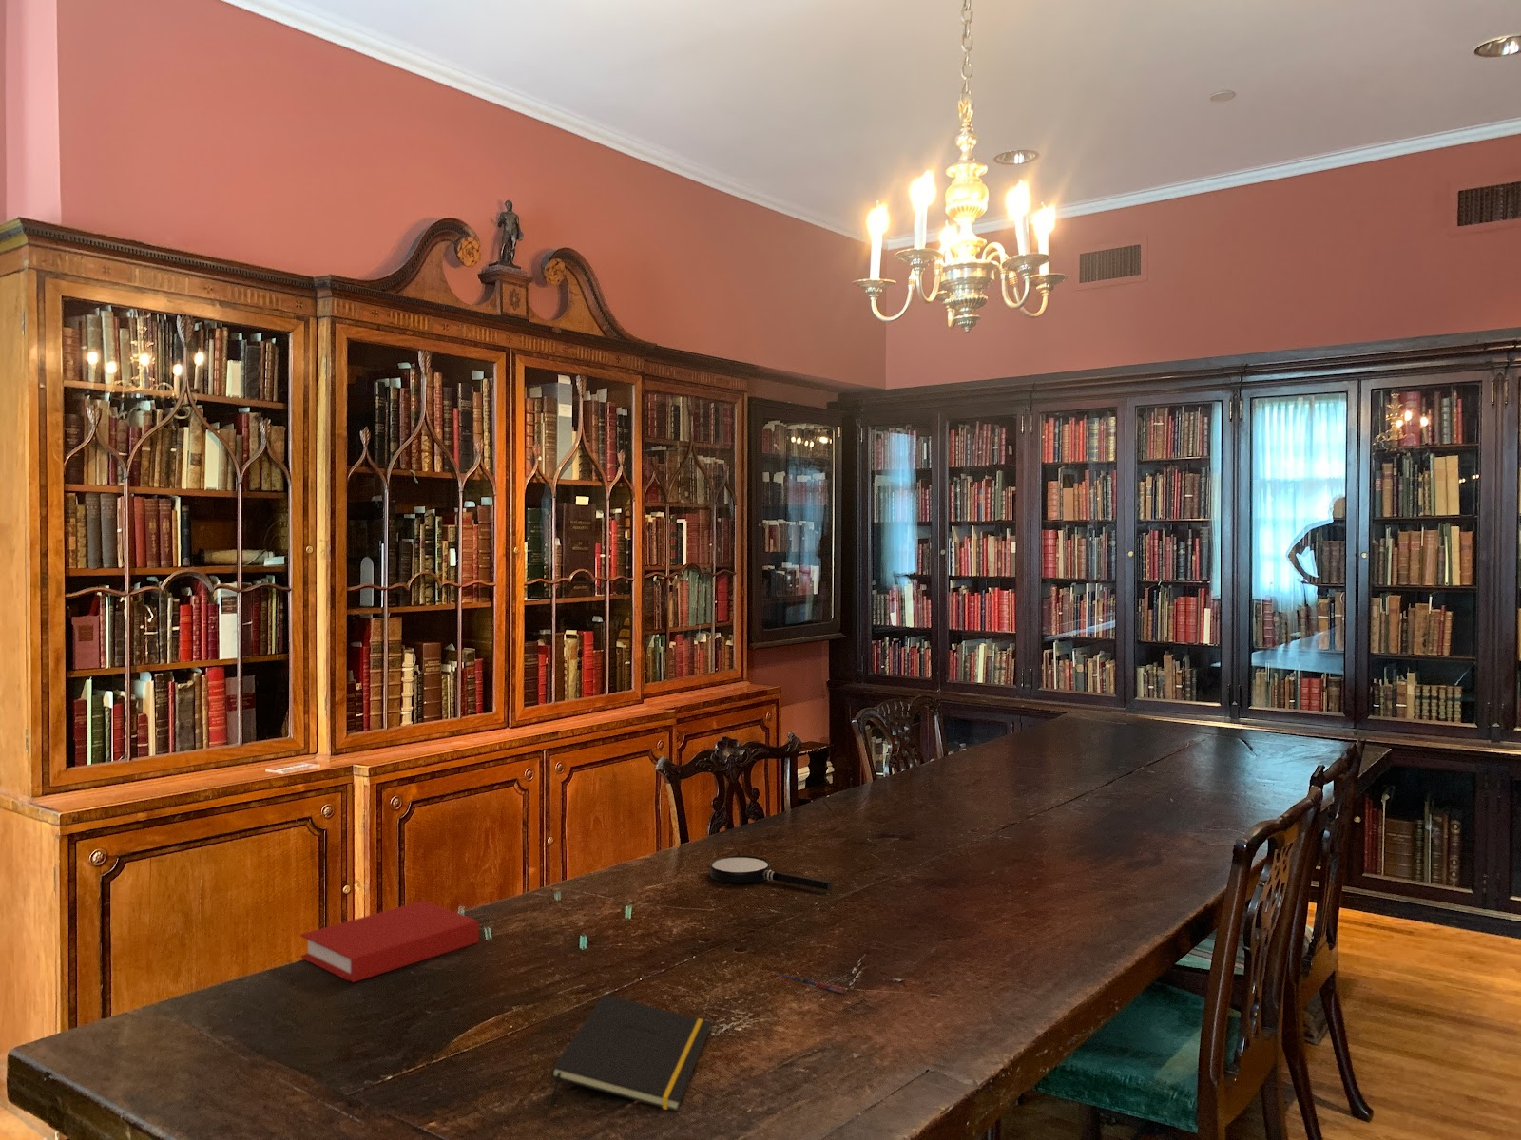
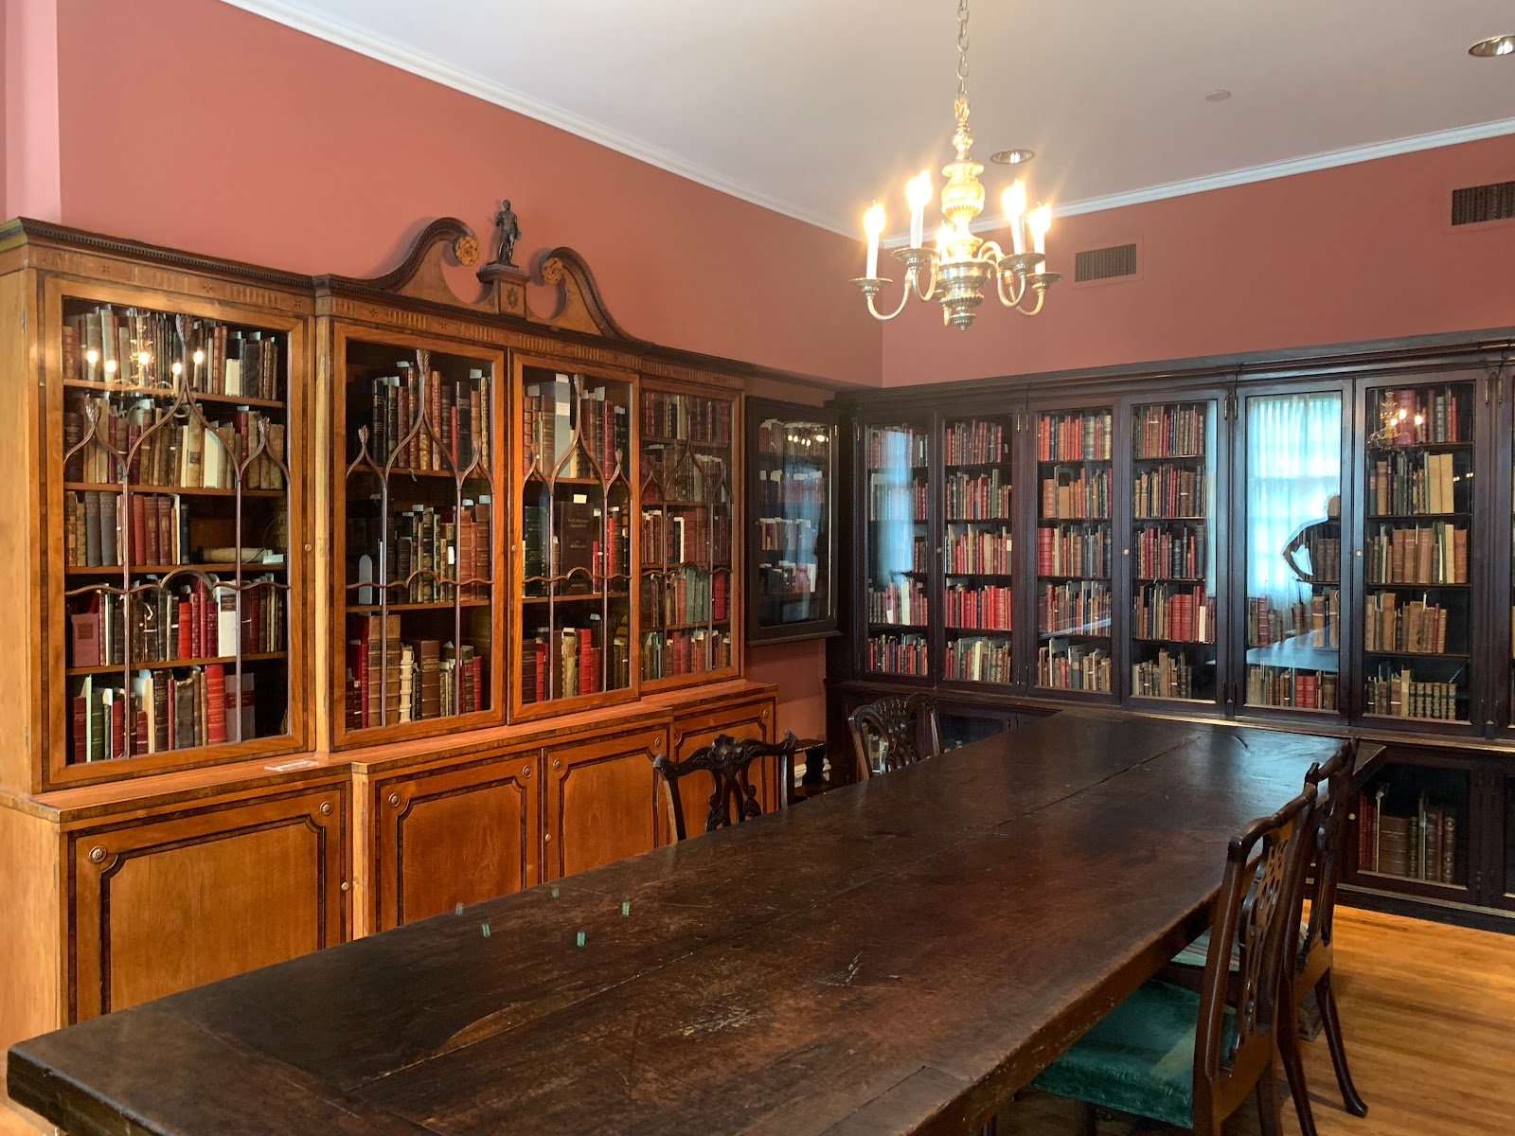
- notepad [551,994,713,1112]
- pen [774,972,846,995]
- magnifying glass [709,855,832,892]
- book [299,899,480,983]
